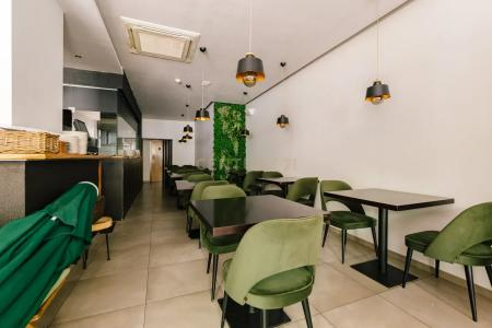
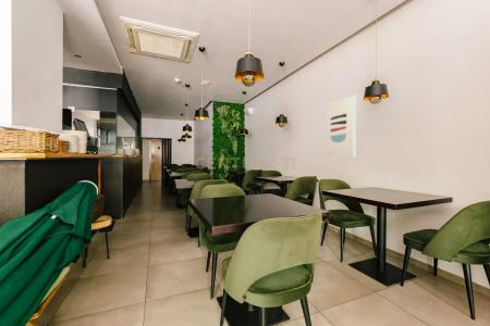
+ wall art [324,95,357,159]
